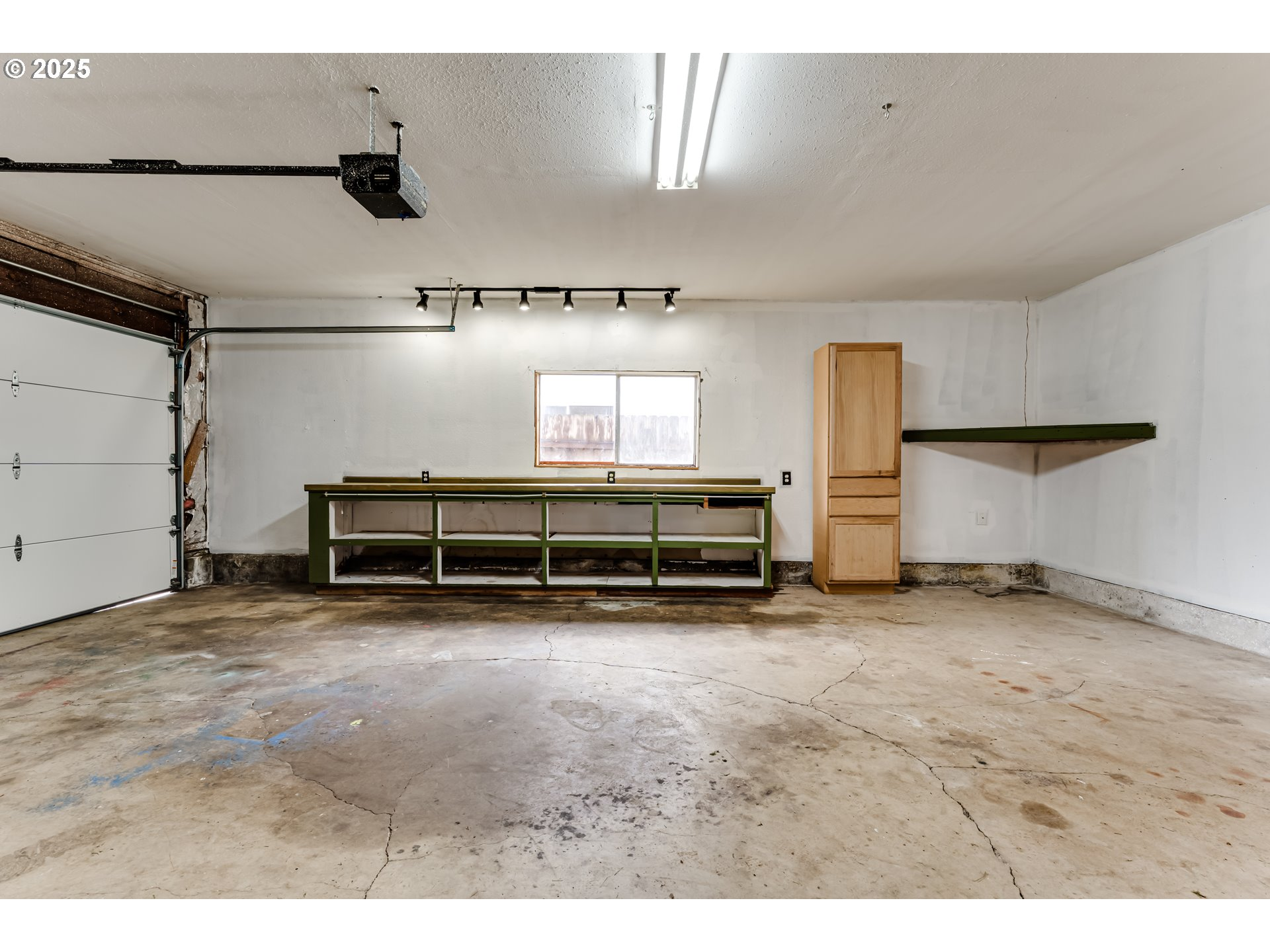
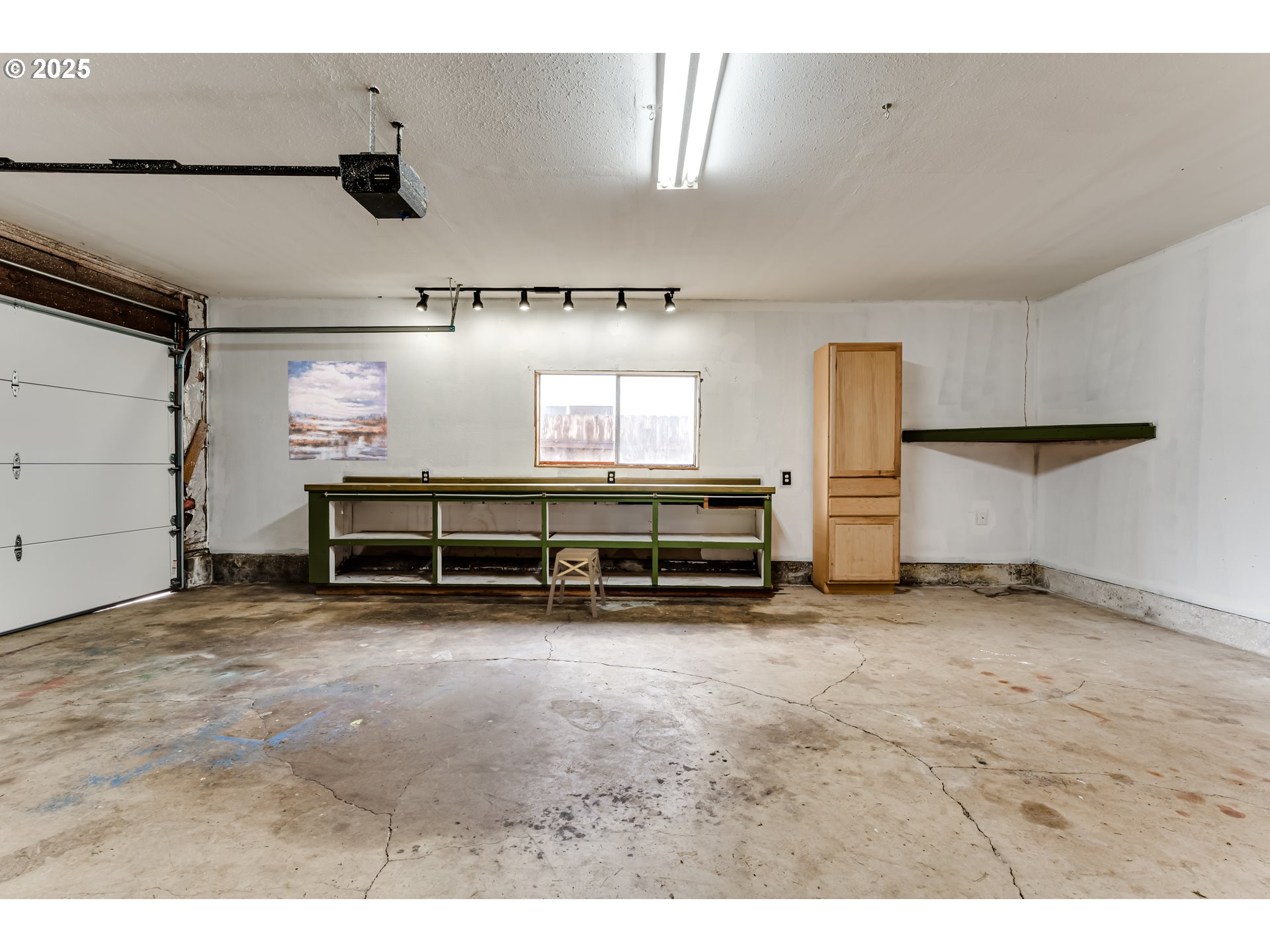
+ wall art [287,360,388,461]
+ stool [546,547,607,618]
